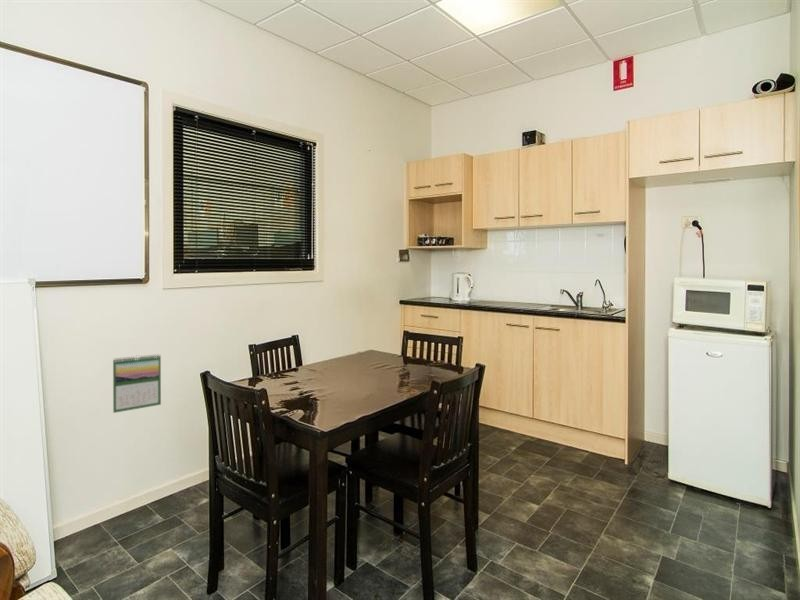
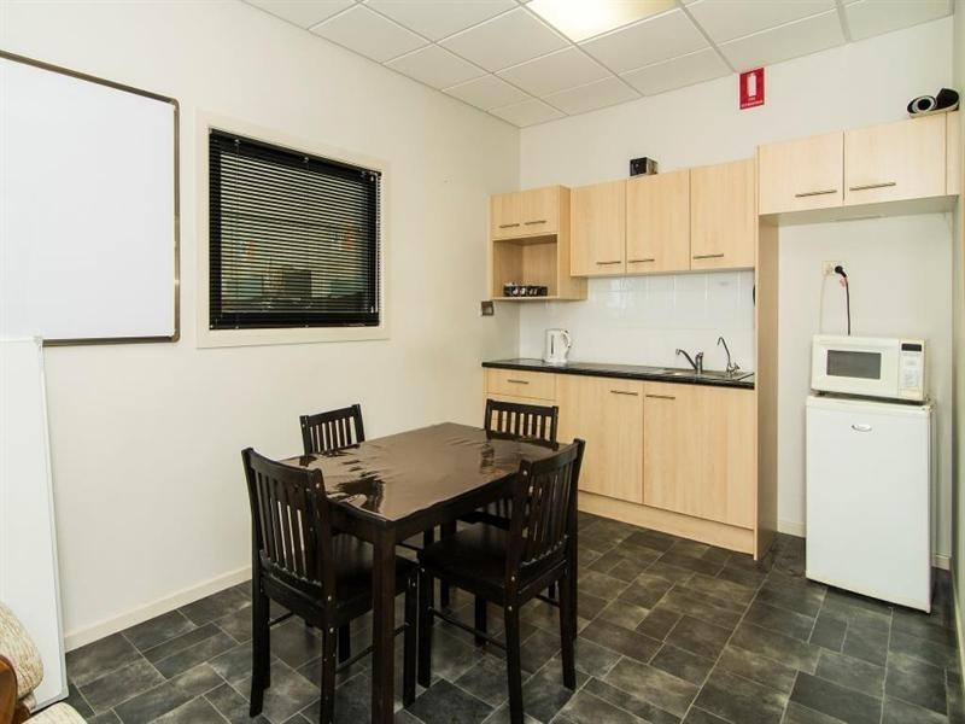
- calendar [112,353,162,414]
